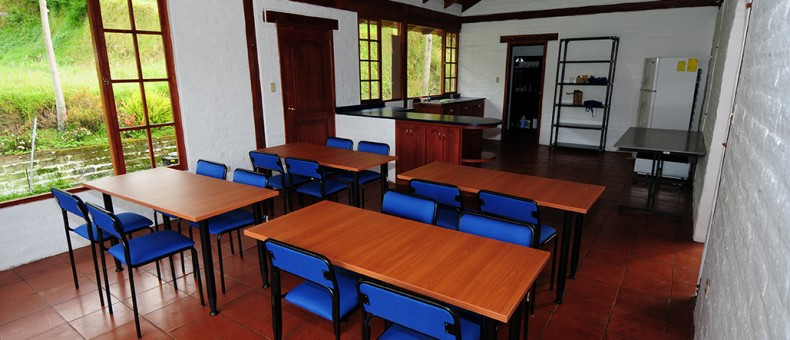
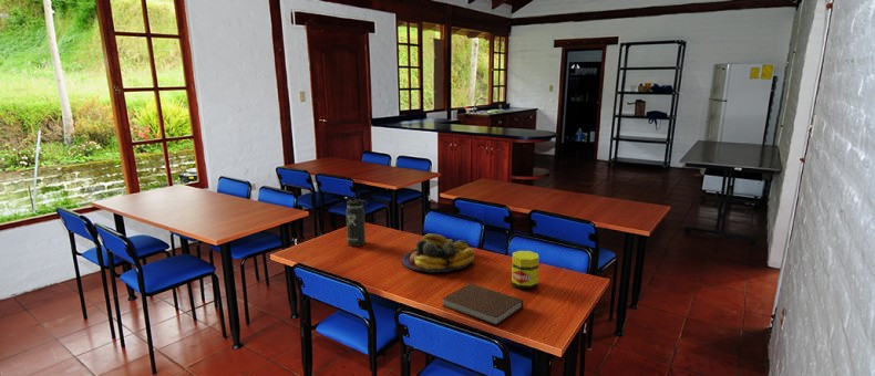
+ thermos bottle [344,191,369,248]
+ jar [511,250,539,290]
+ fruit bowl [401,233,475,274]
+ notebook [442,283,524,326]
